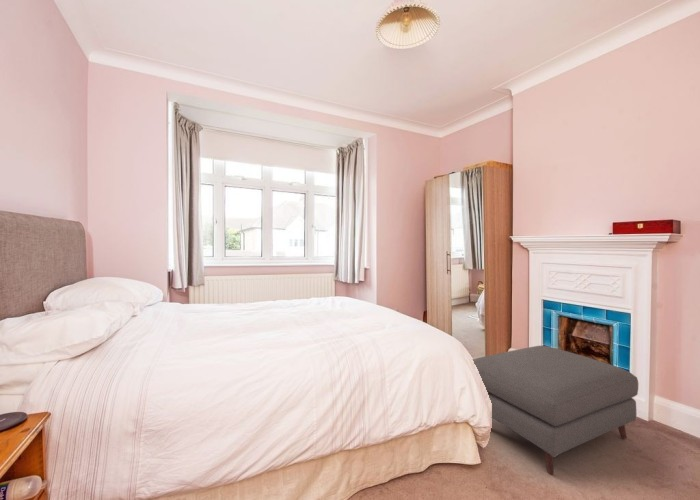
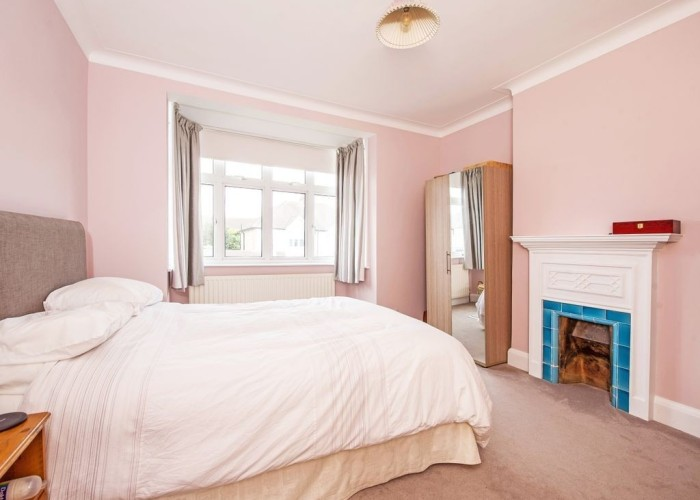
- ottoman [472,345,639,476]
